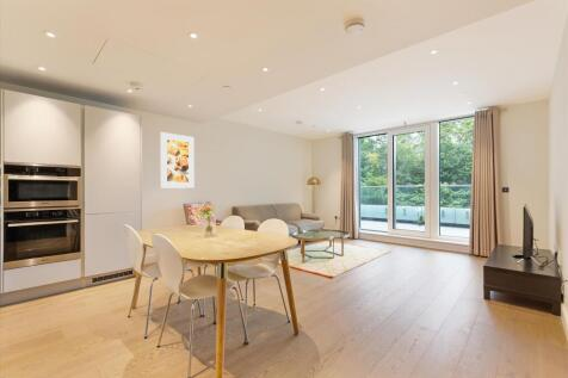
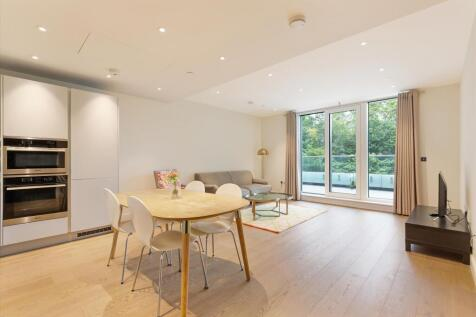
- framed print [160,131,196,190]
